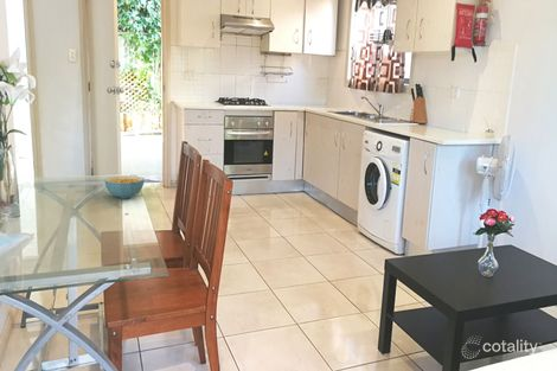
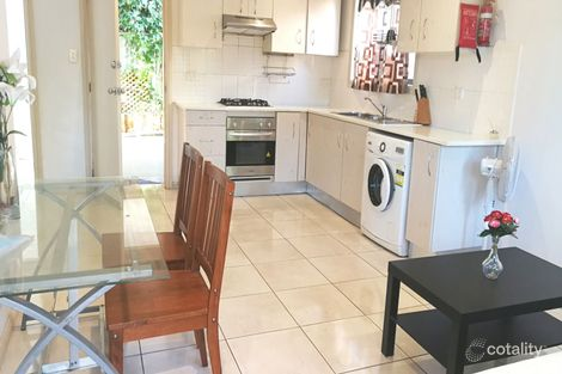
- cereal bowl [104,174,145,200]
